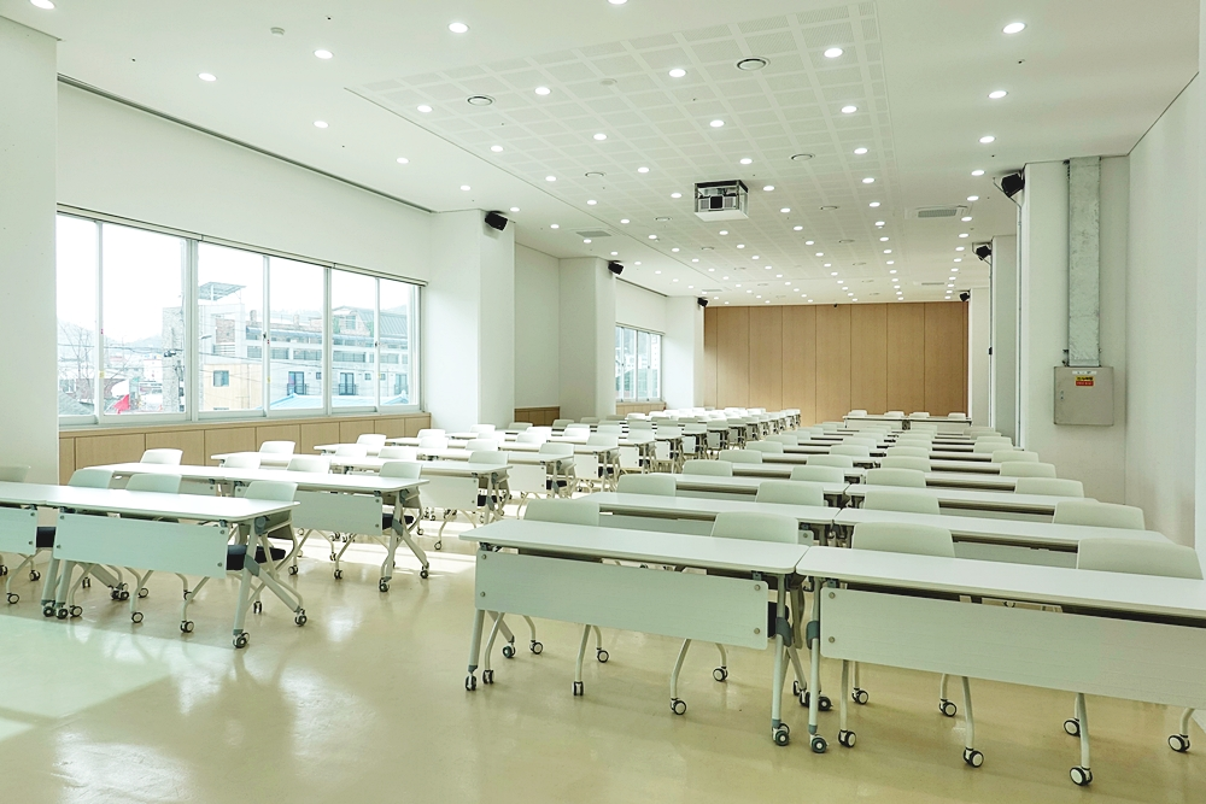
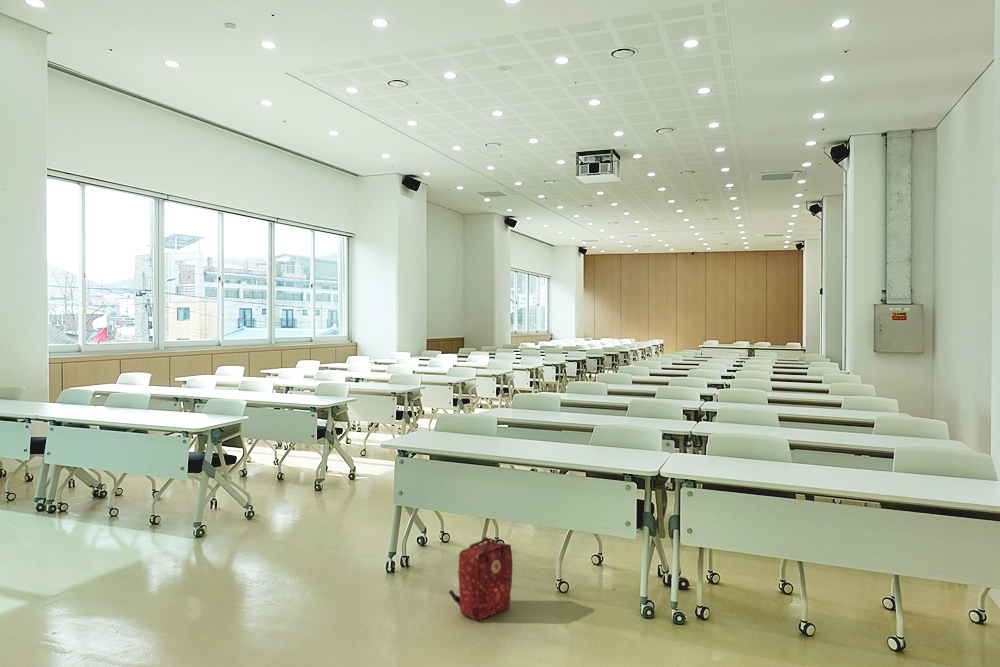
+ backpack [448,536,513,621]
